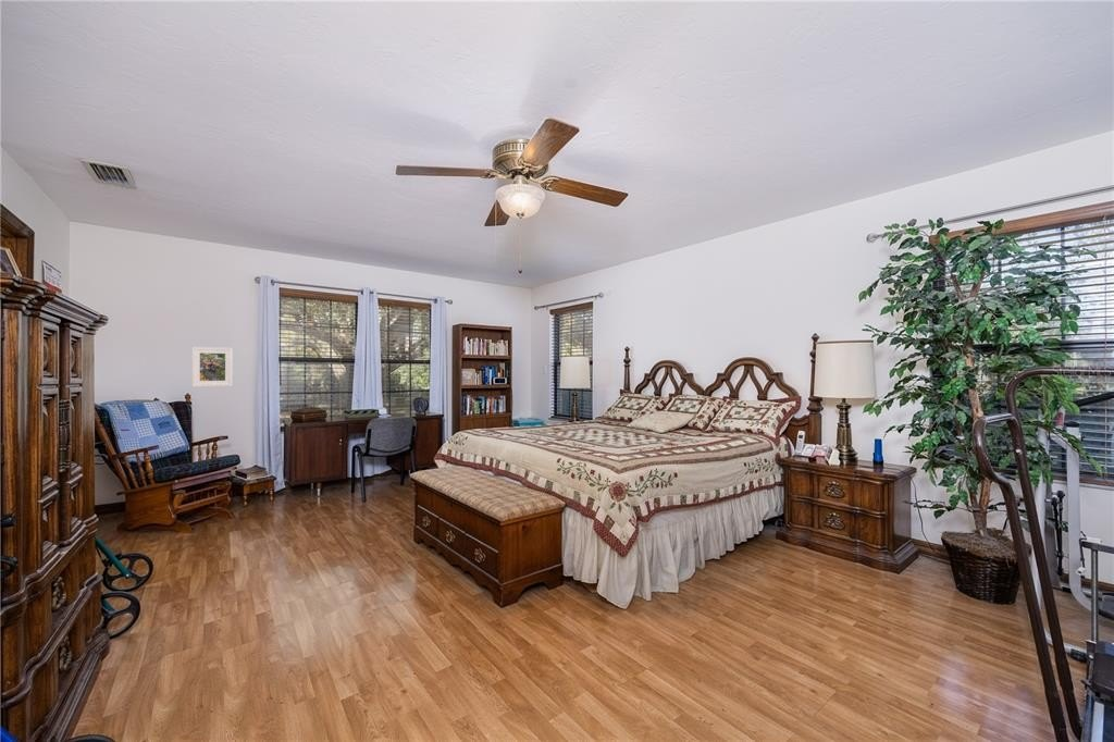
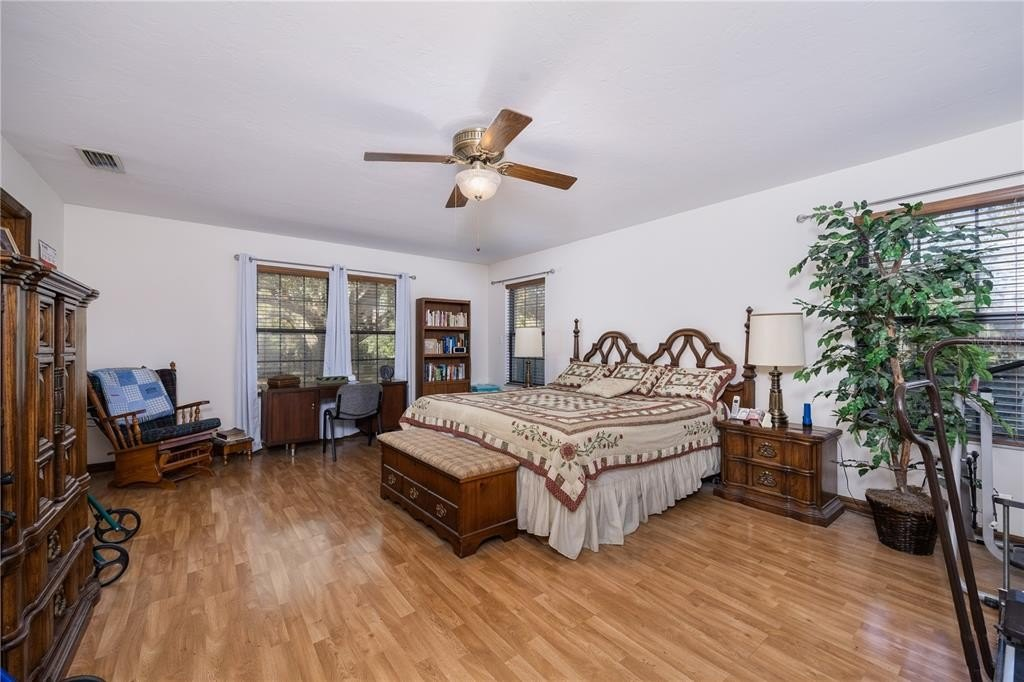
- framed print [191,346,234,388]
